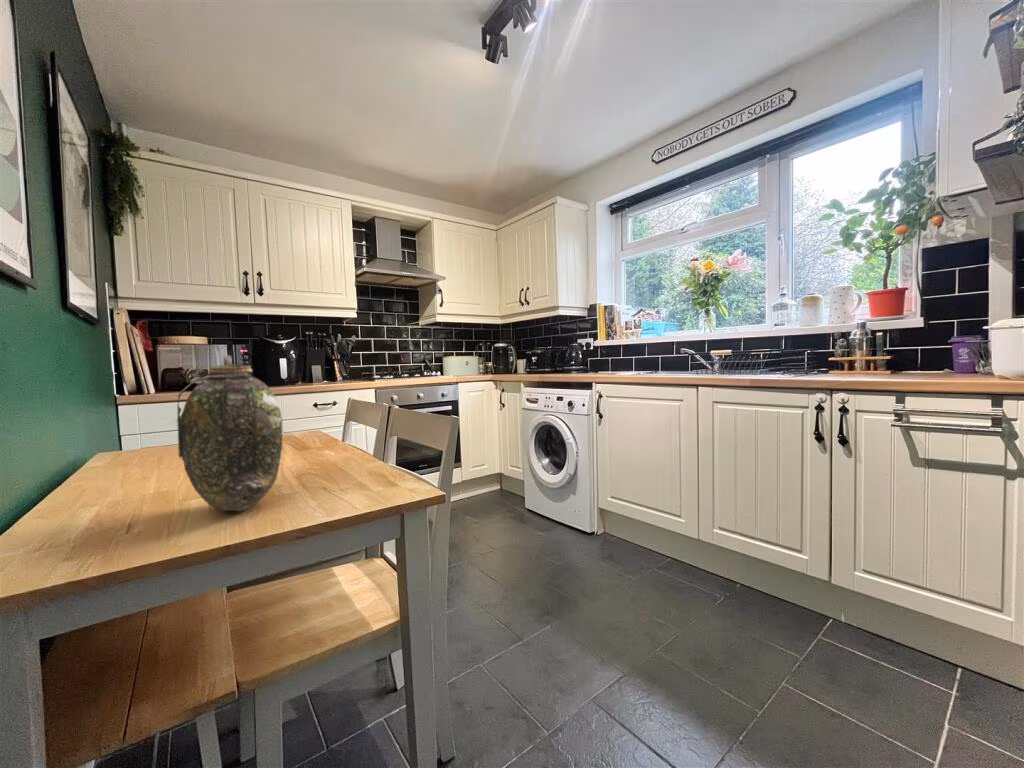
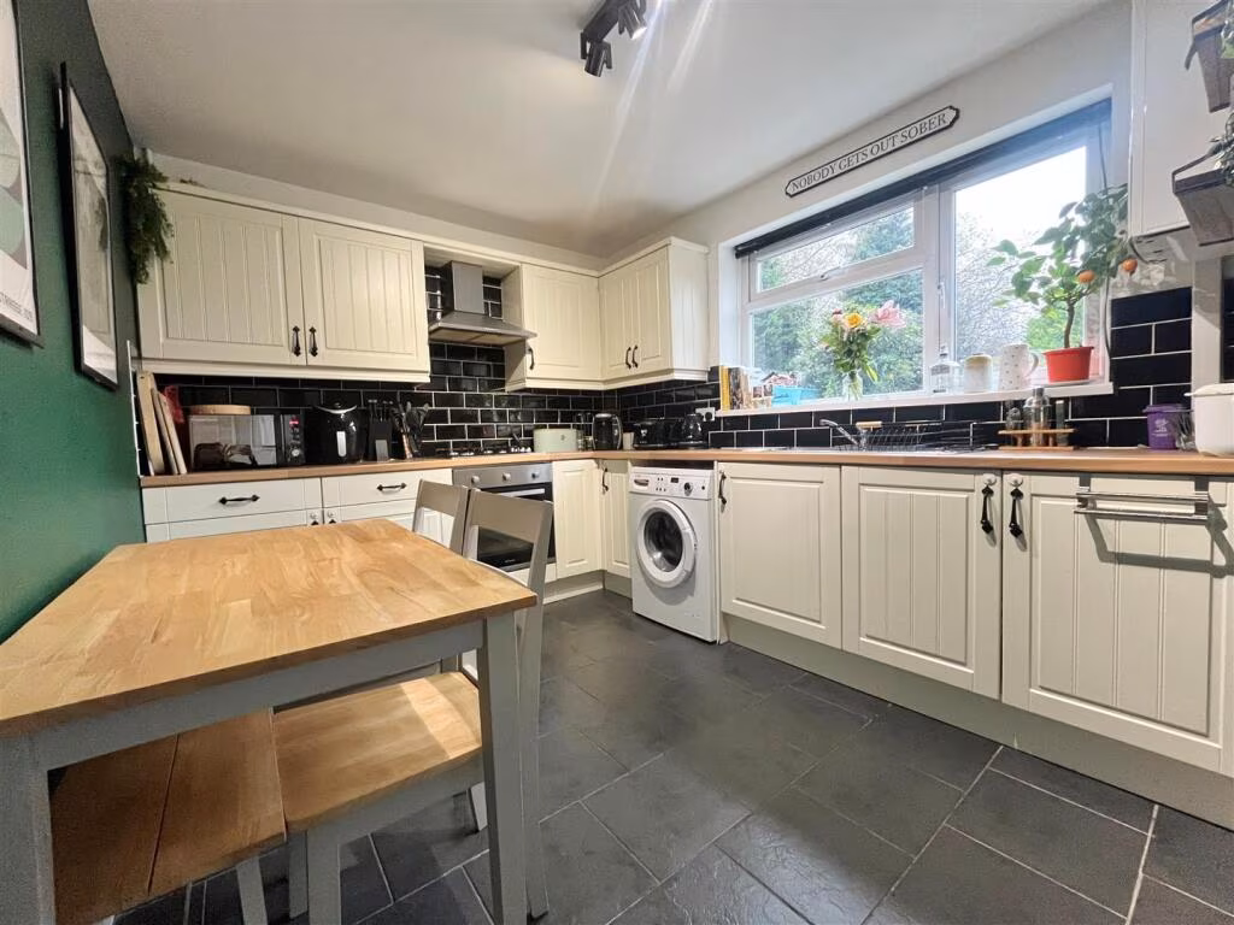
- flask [176,354,284,513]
